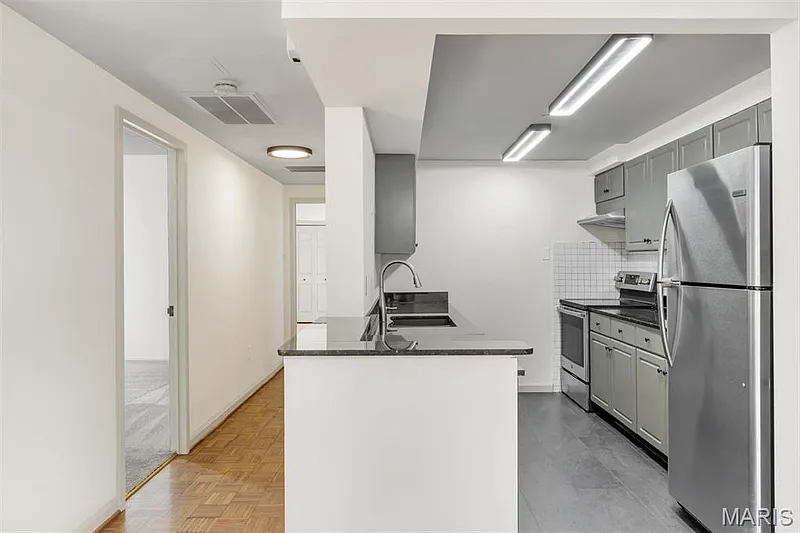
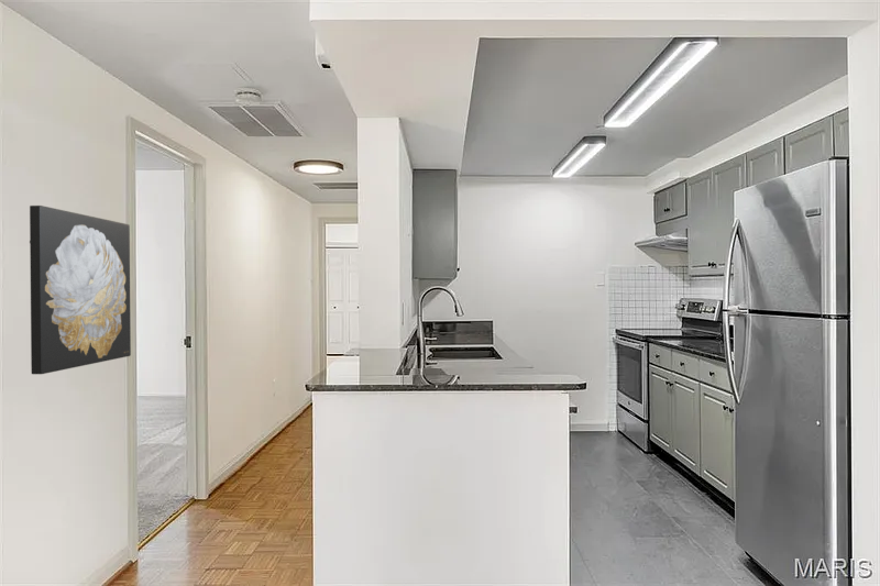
+ wall art [29,204,132,375]
